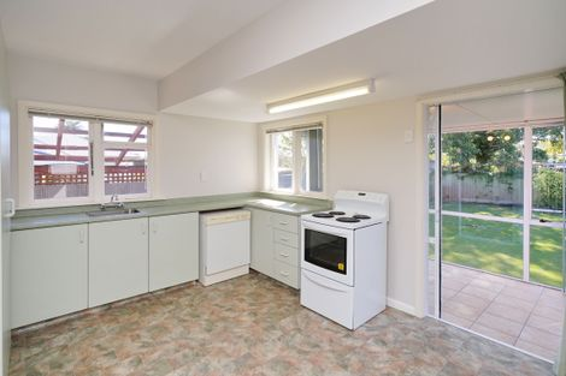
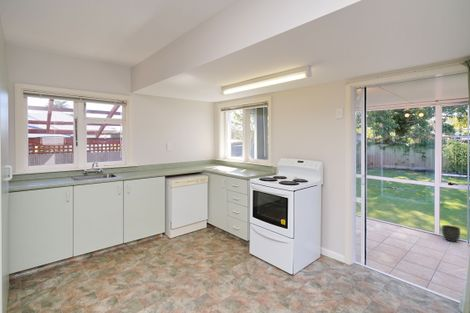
+ planter [441,224,461,243]
